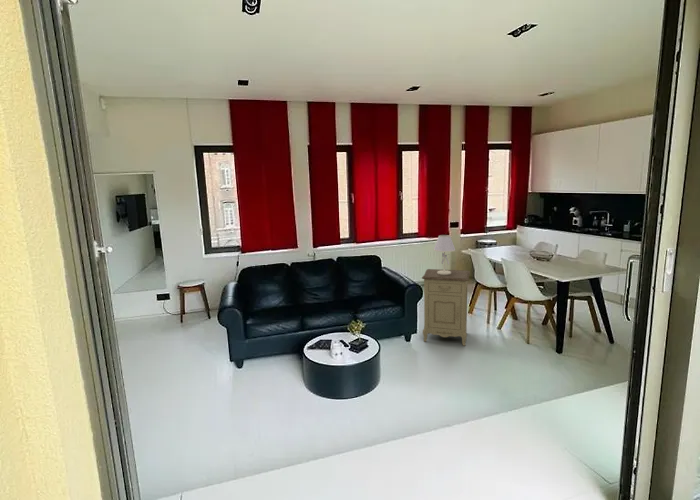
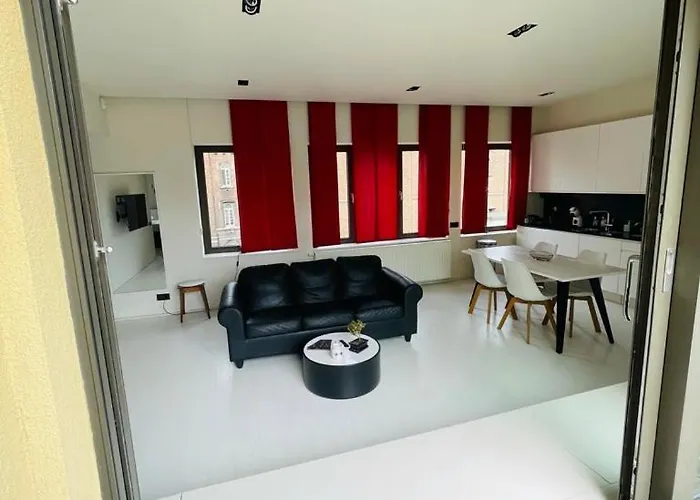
- table lamp [433,234,456,275]
- nightstand [421,268,471,347]
